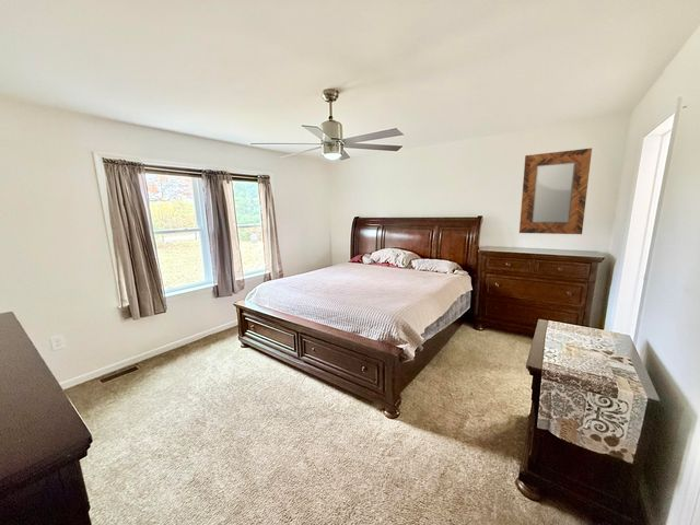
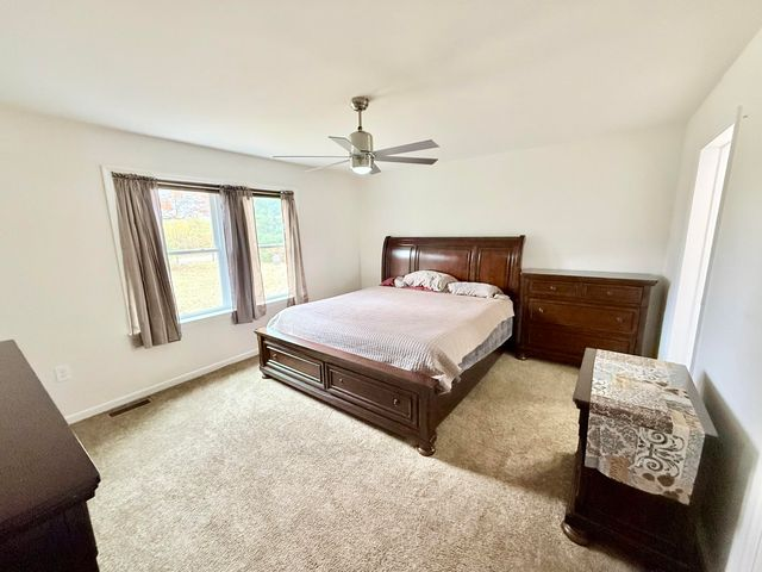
- home mirror [518,148,593,235]
